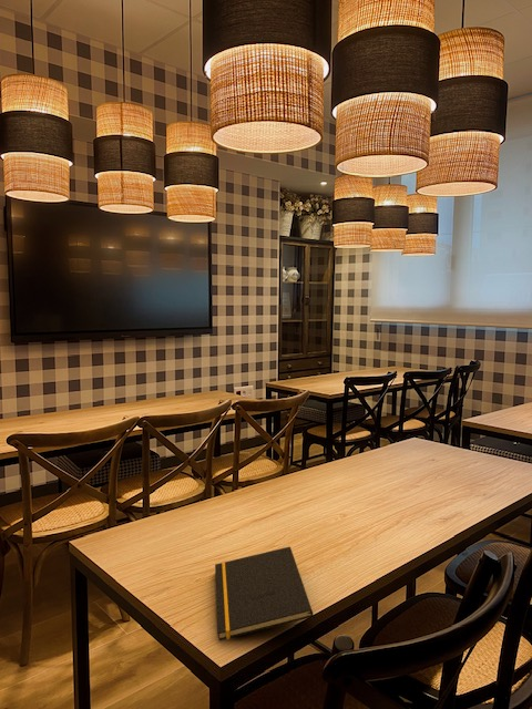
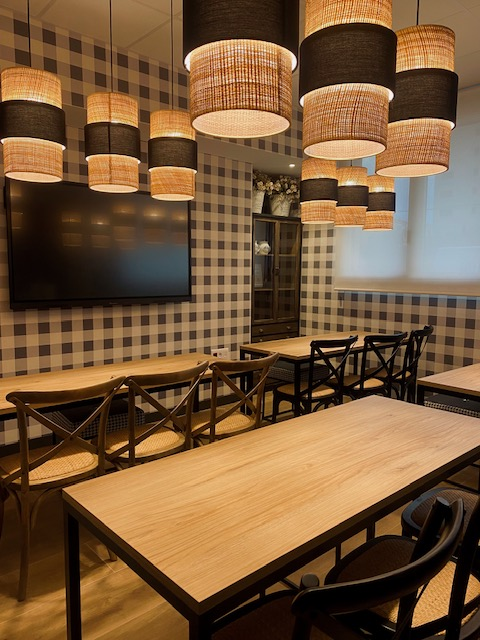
- notepad [214,546,314,641]
